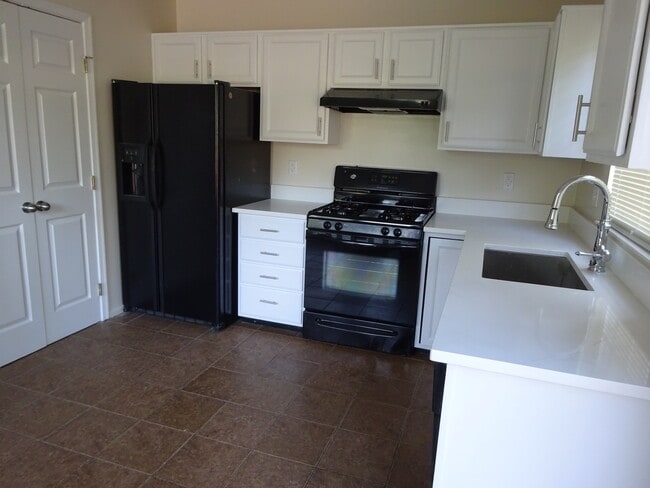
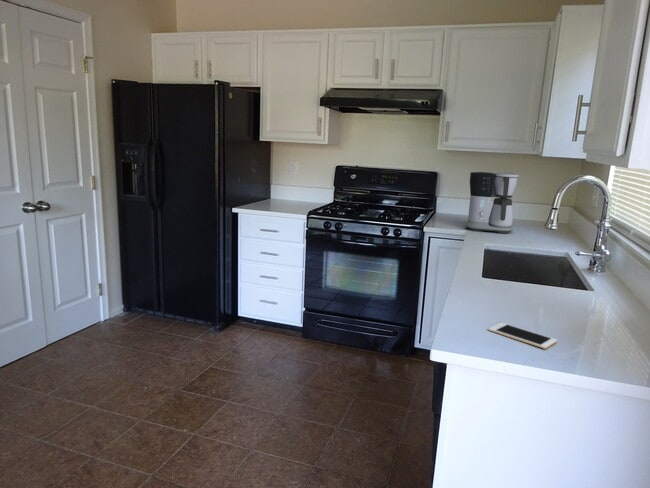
+ coffee maker [464,171,520,234]
+ cell phone [487,322,558,350]
